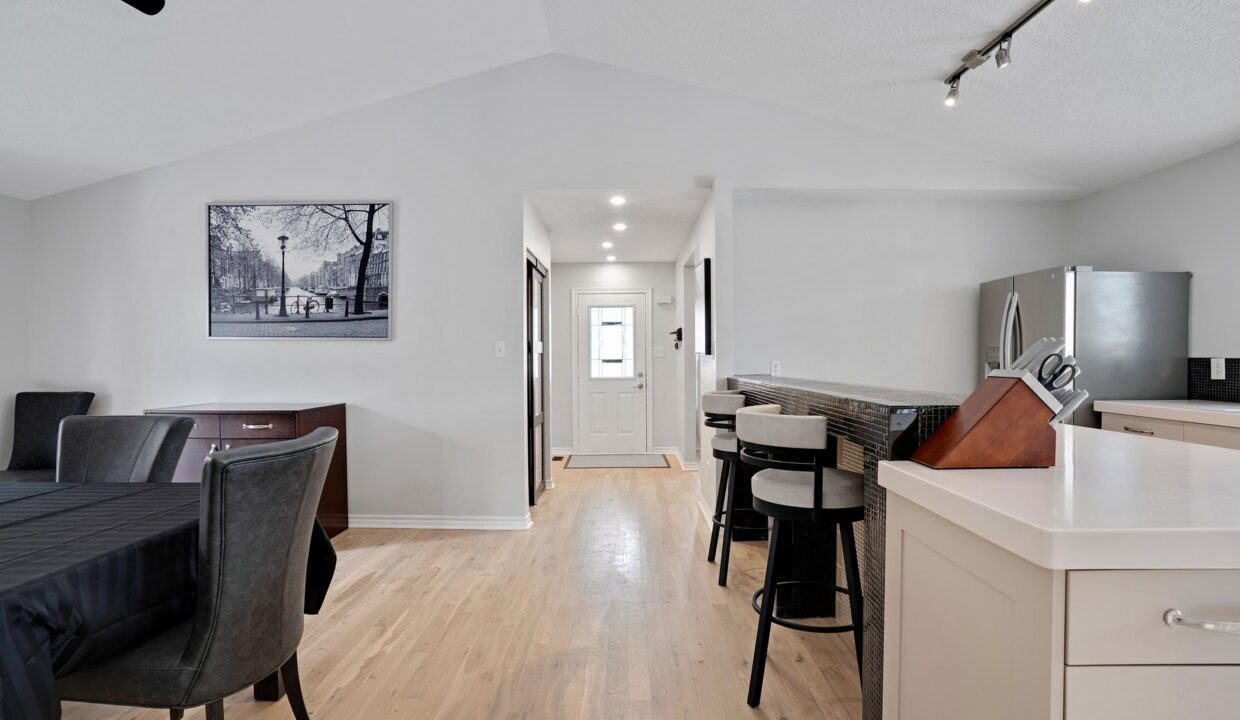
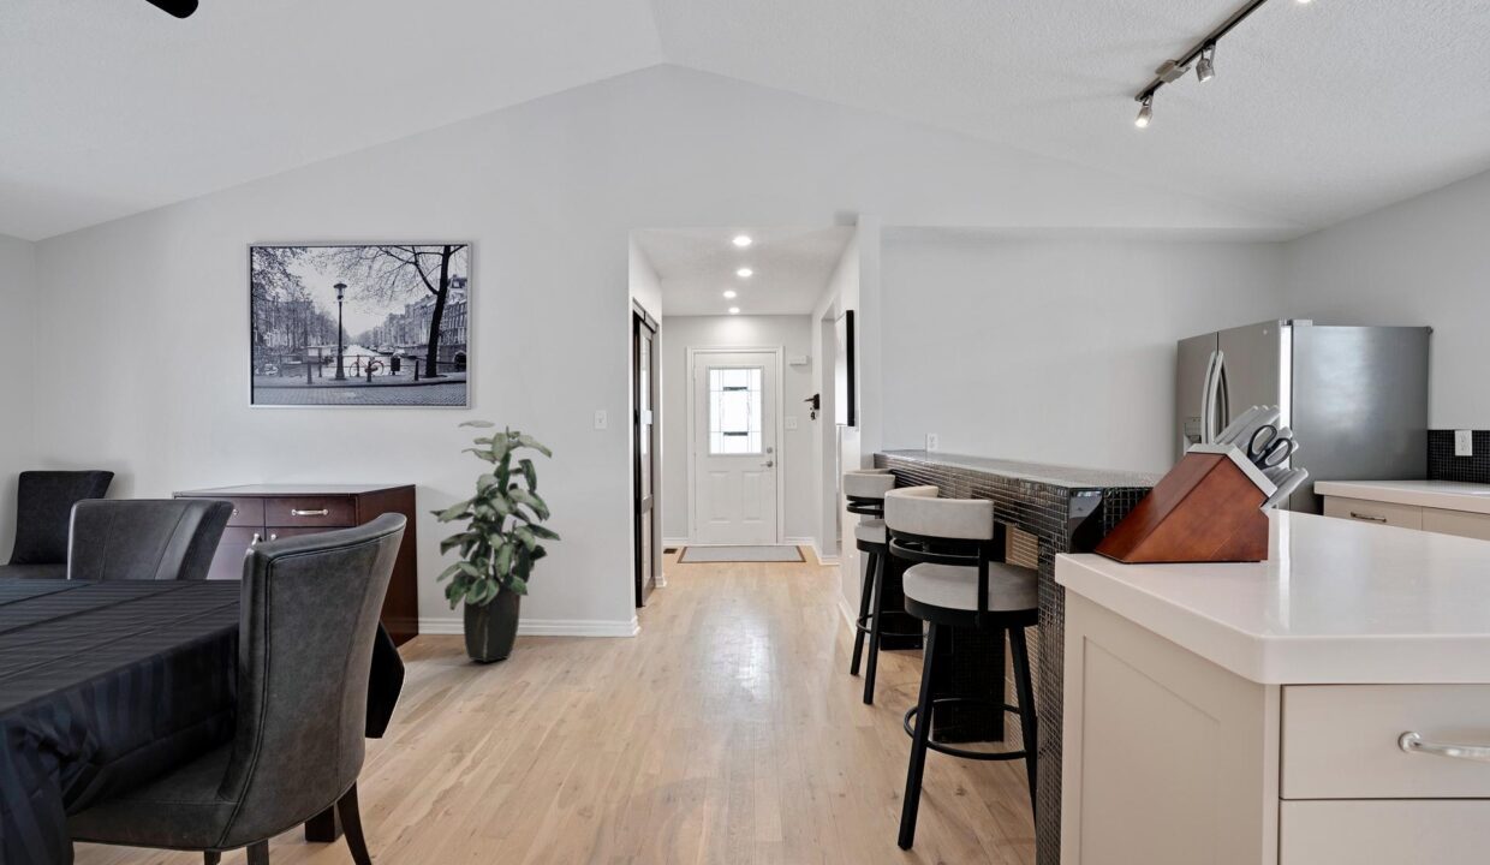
+ indoor plant [428,419,562,663]
